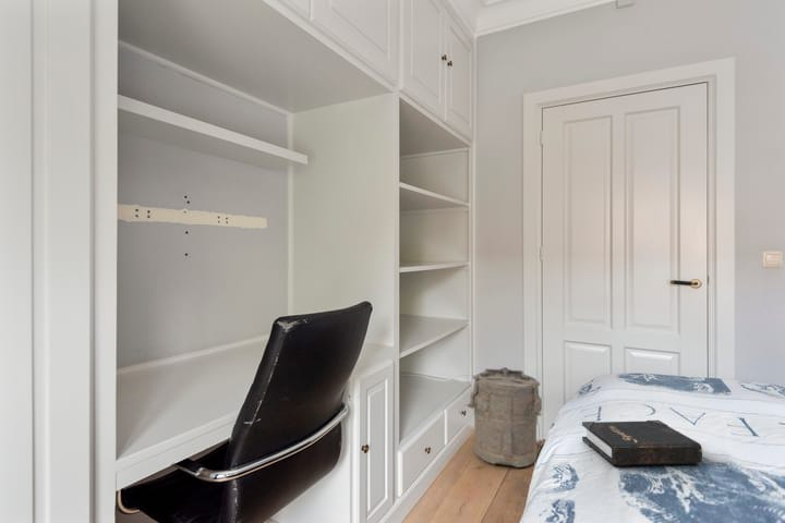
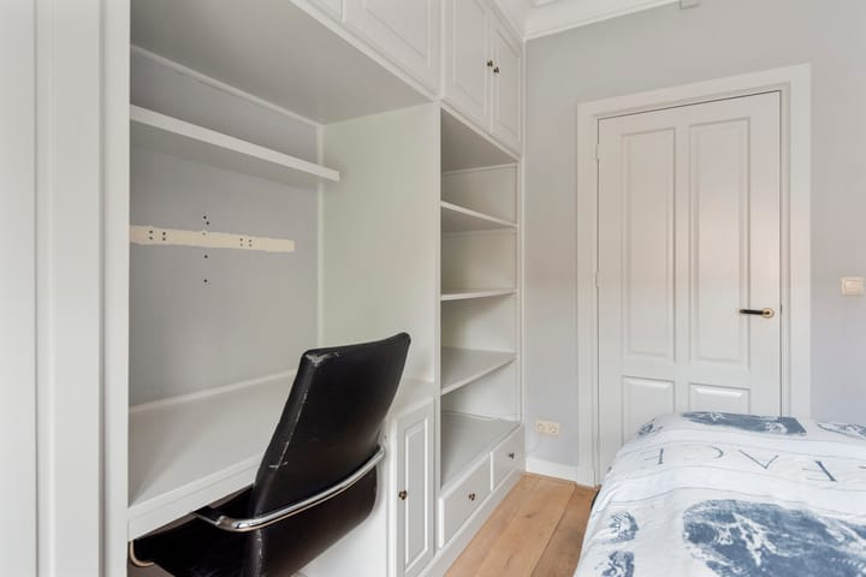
- hardback book [581,419,703,466]
- laundry hamper [466,366,543,469]
